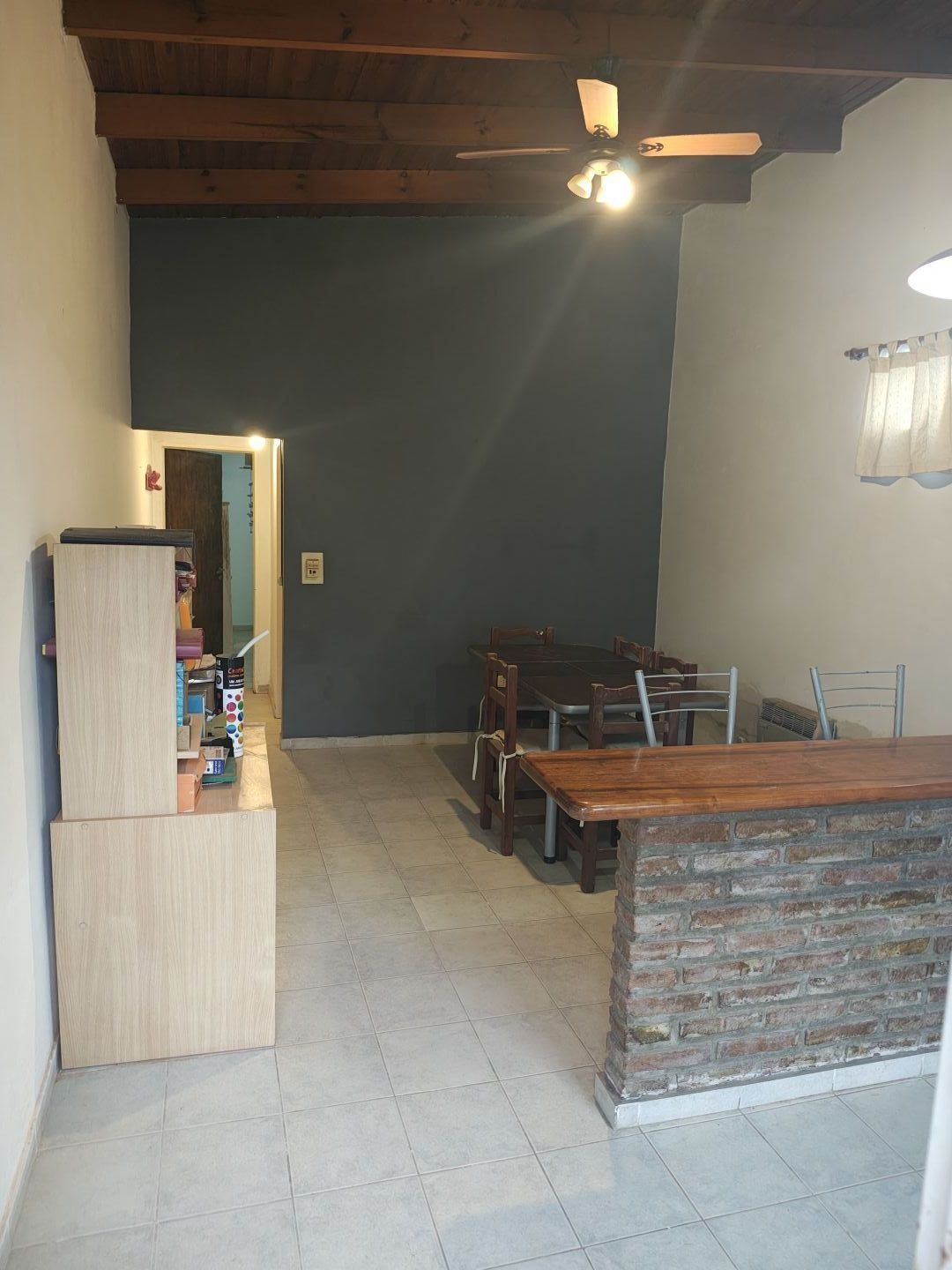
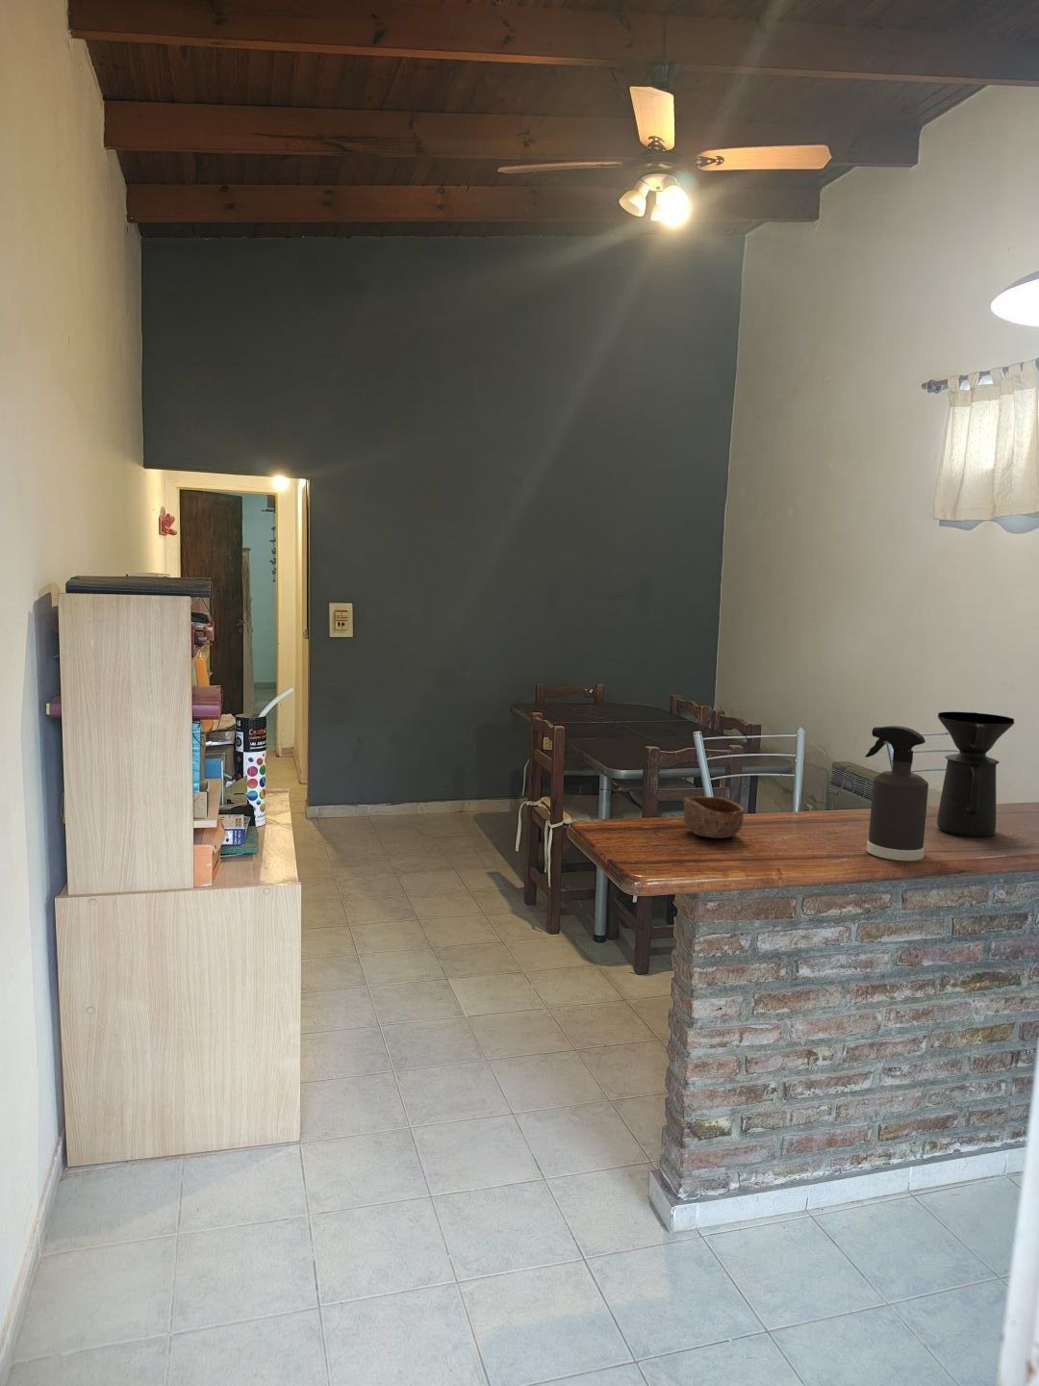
+ bowl [683,796,744,839]
+ coffee maker [936,712,1016,837]
+ spray bottle [864,725,930,861]
